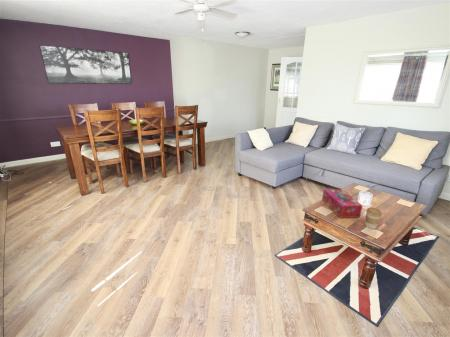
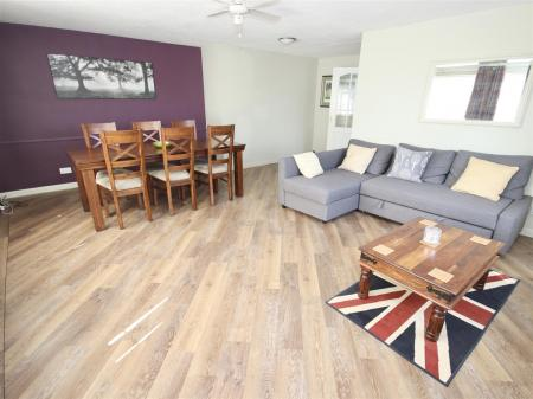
- tissue box [321,188,364,219]
- coffee cup [364,206,383,230]
